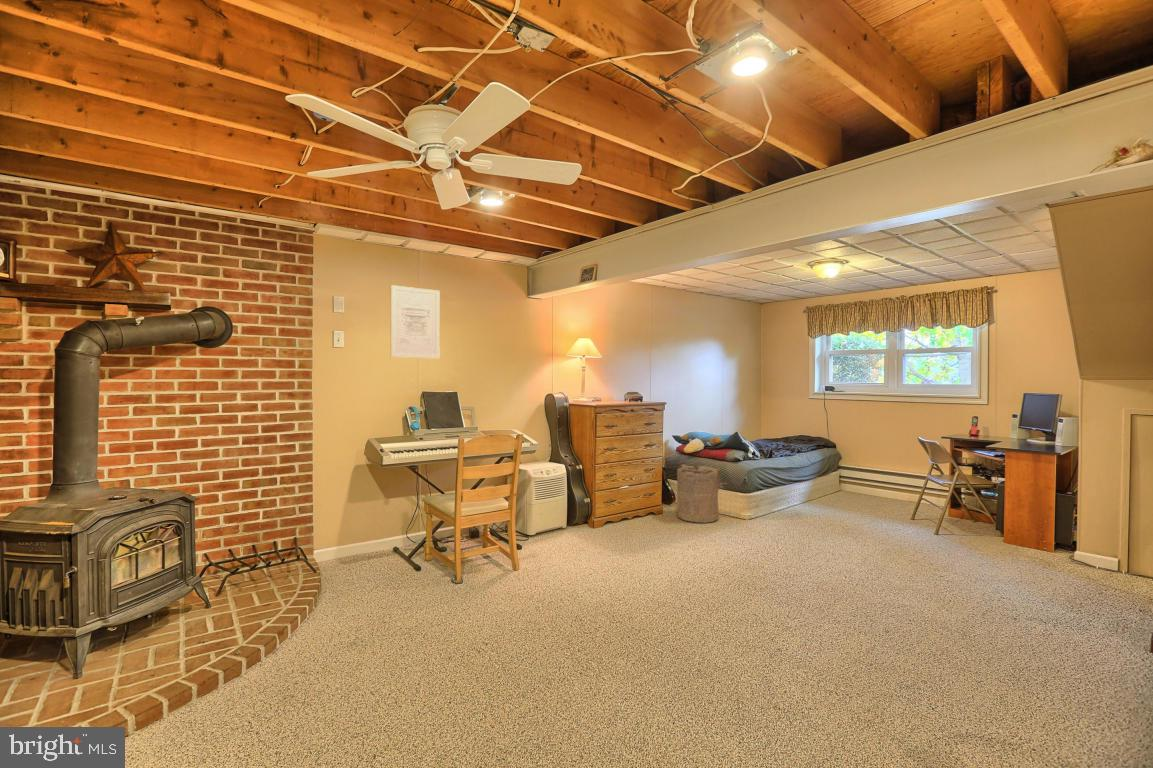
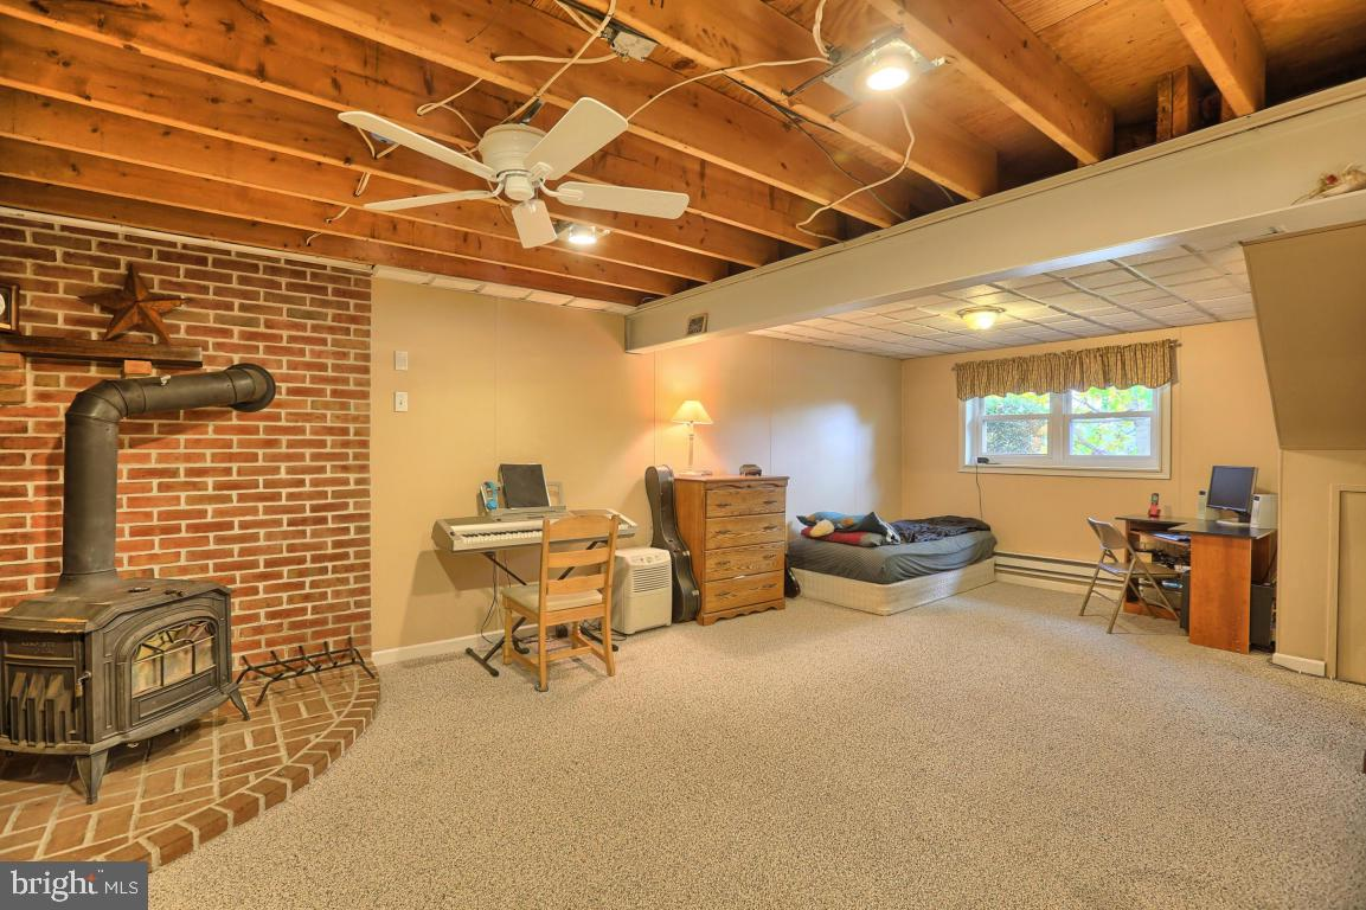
- laundry hamper [676,463,726,524]
- wall art [390,284,441,359]
